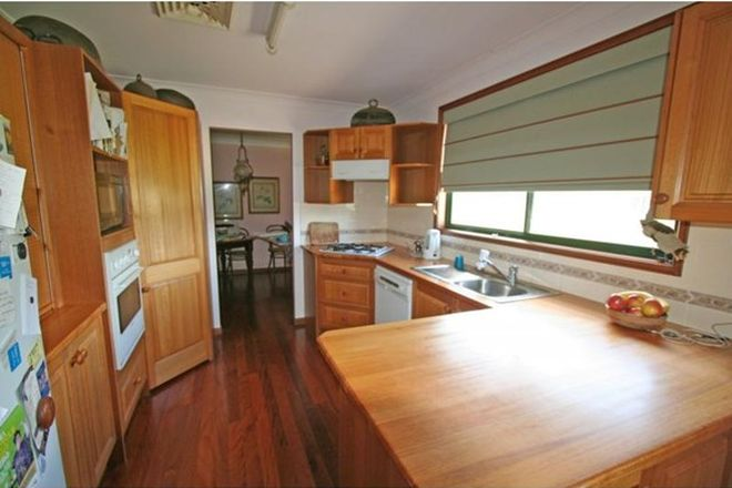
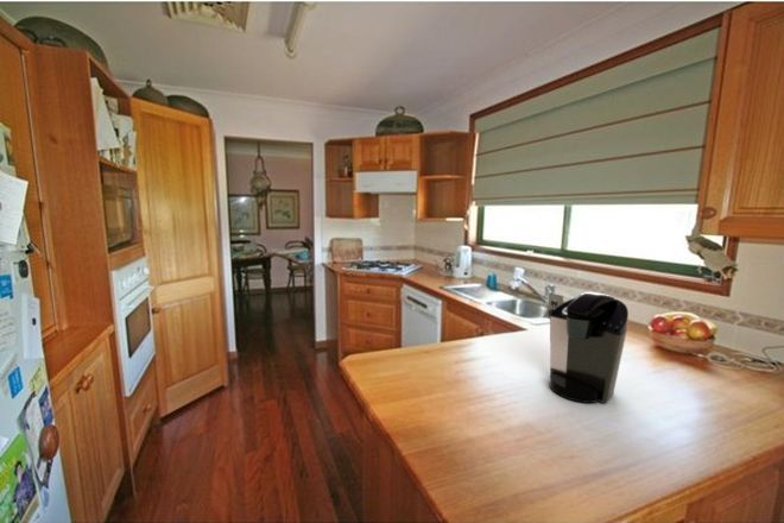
+ coffee maker [545,291,630,404]
